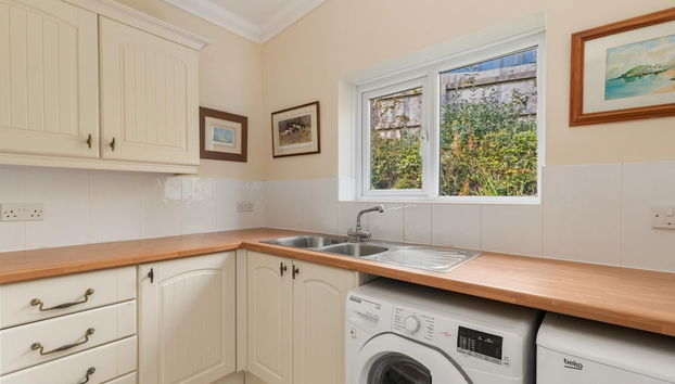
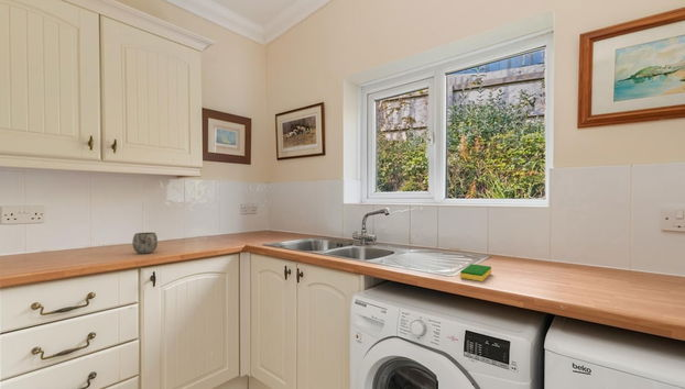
+ dish sponge [459,263,492,282]
+ mug [131,231,159,255]
